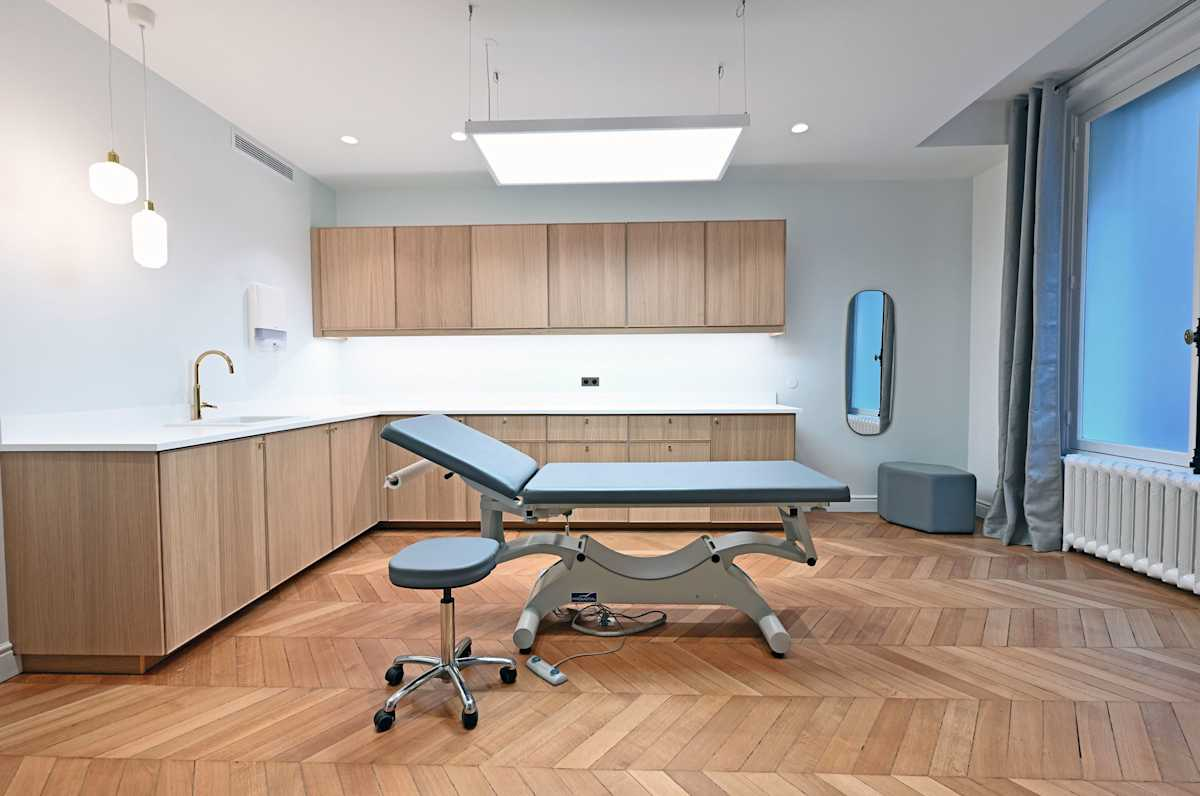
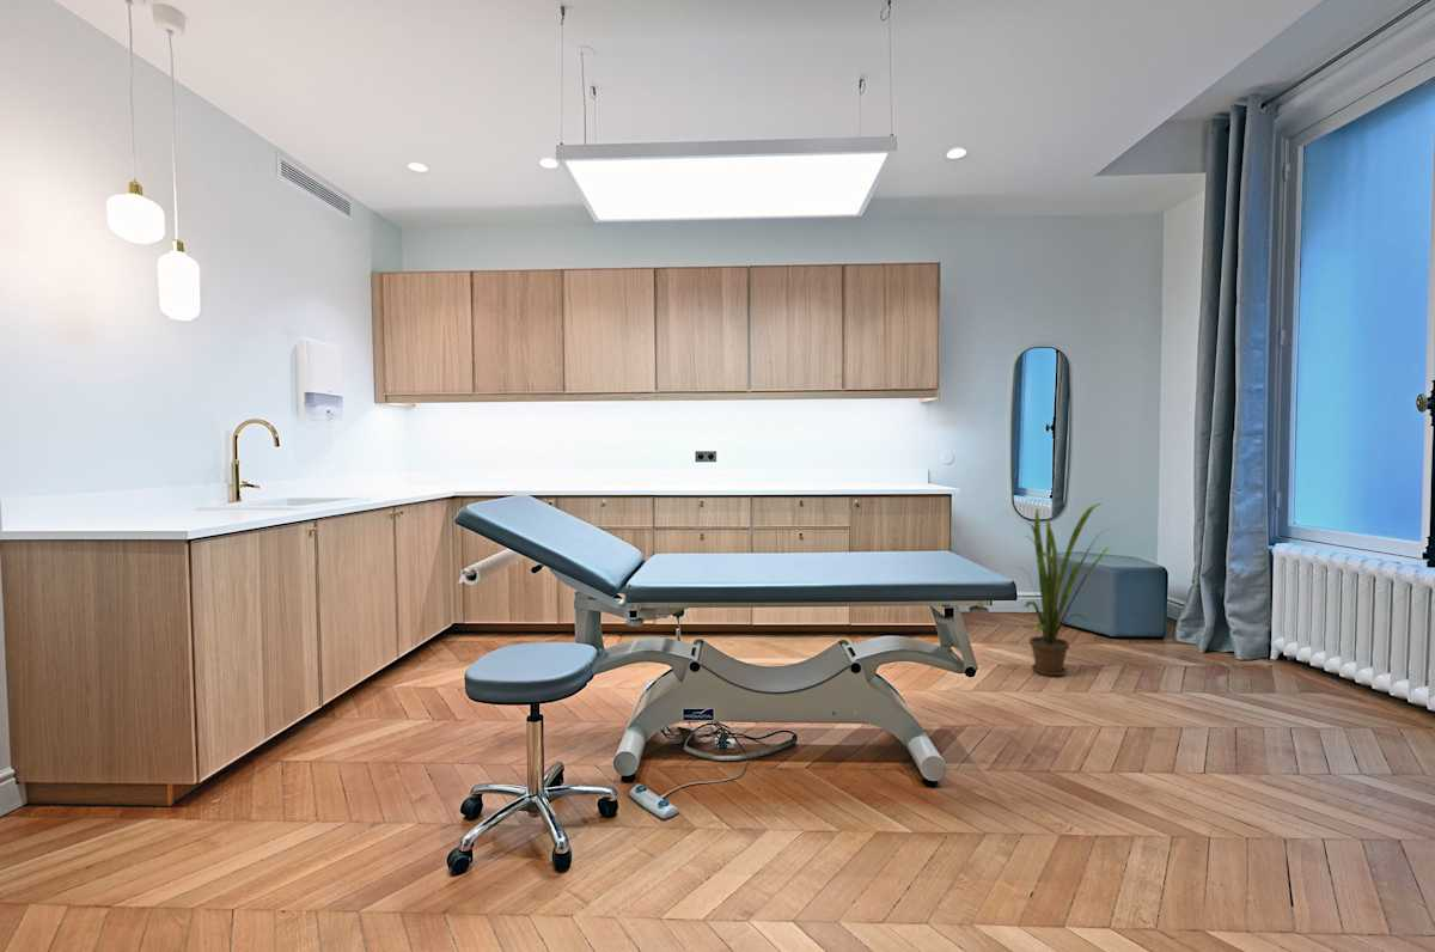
+ house plant [1020,502,1115,677]
